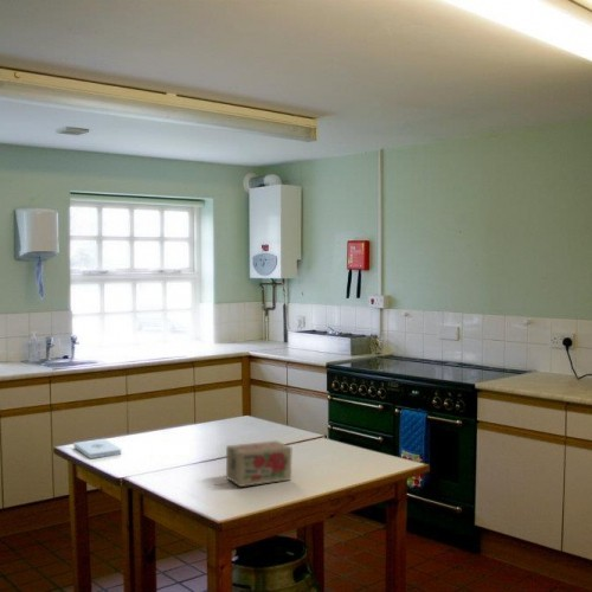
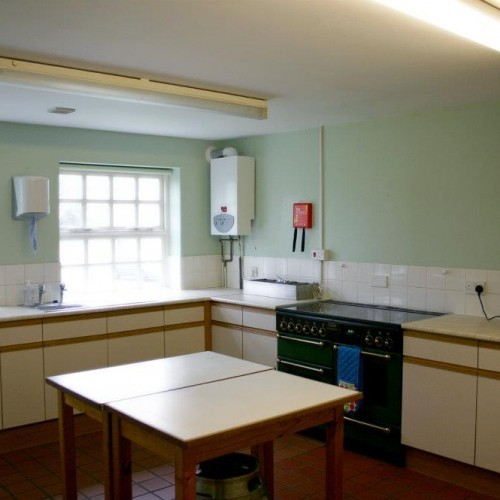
- notepad [72,438,122,459]
- tea box [225,439,292,488]
